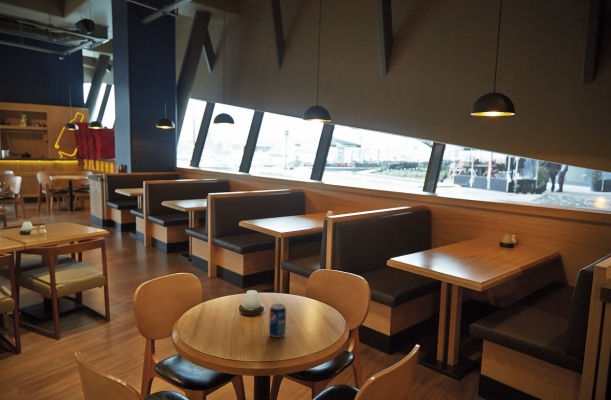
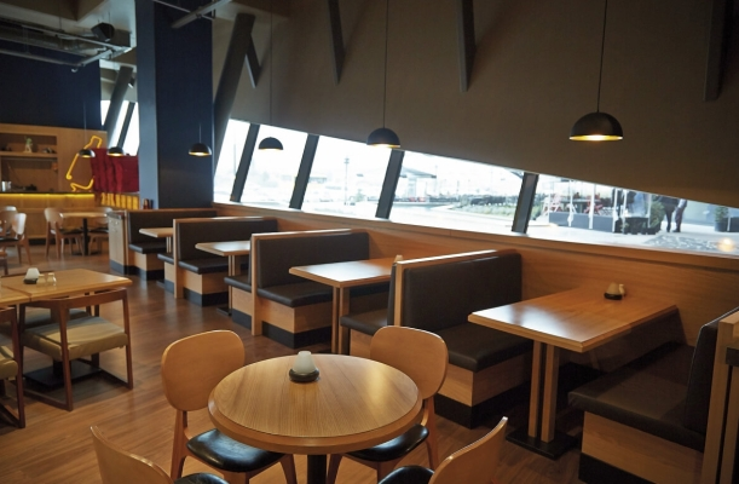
- beverage can [268,303,287,338]
